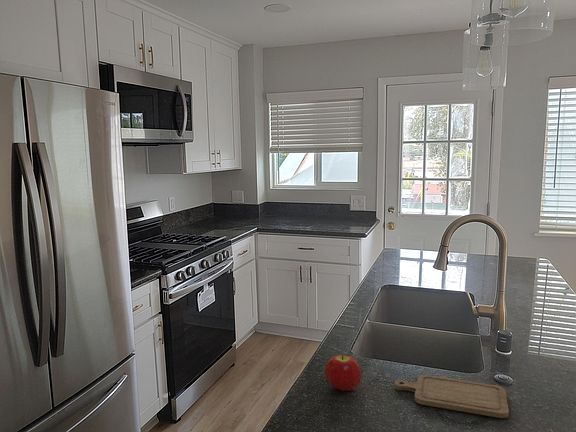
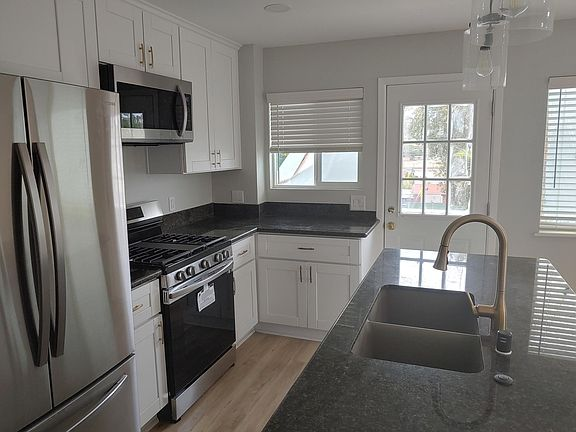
- fruit [324,354,362,392]
- chopping board [394,374,510,419]
